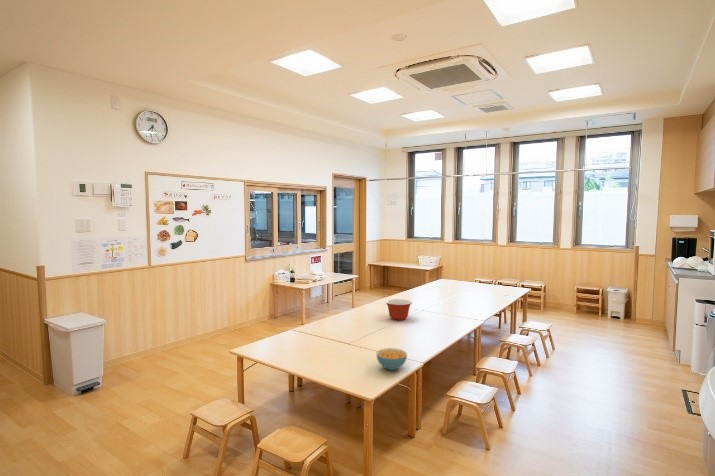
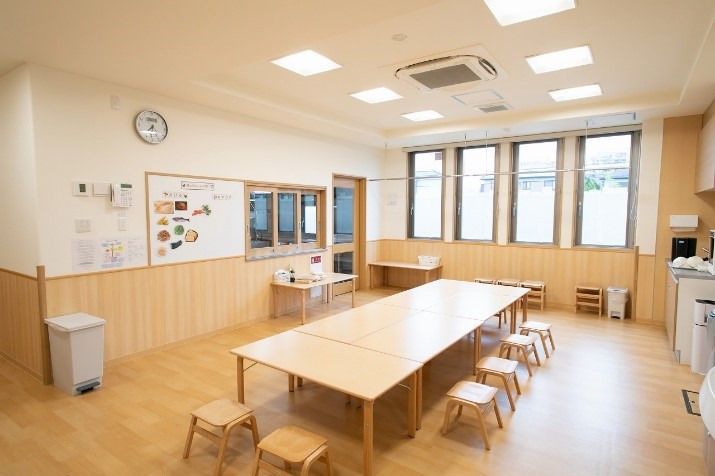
- cereal bowl [375,347,408,371]
- mixing bowl [384,298,413,321]
